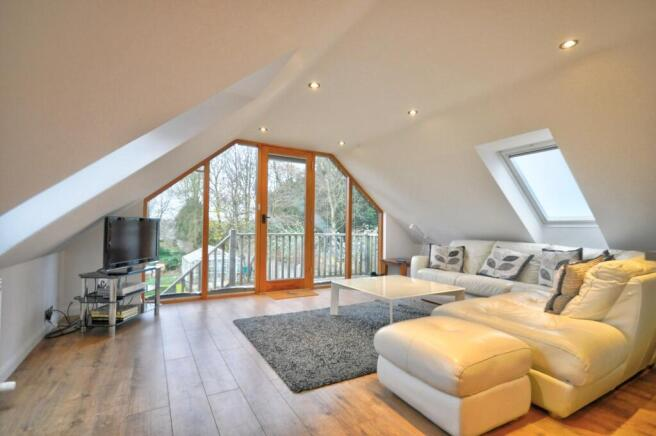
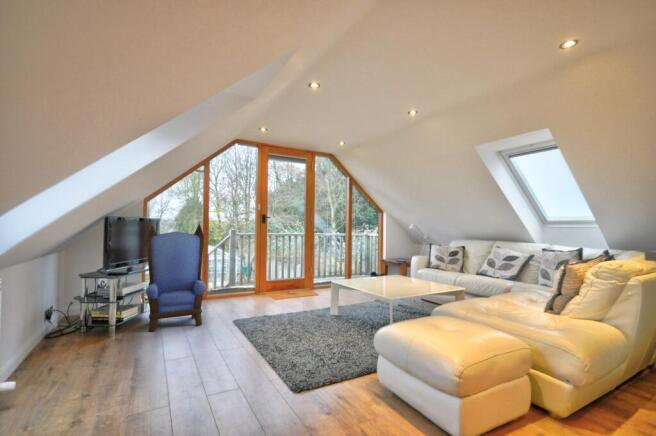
+ armchair [144,222,207,332]
